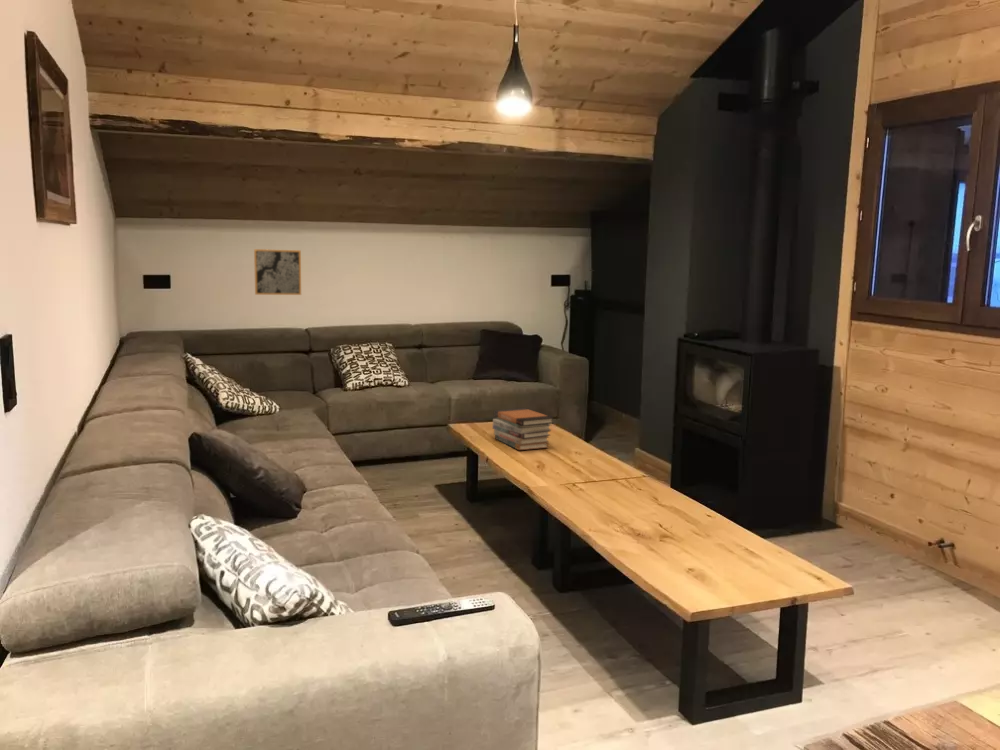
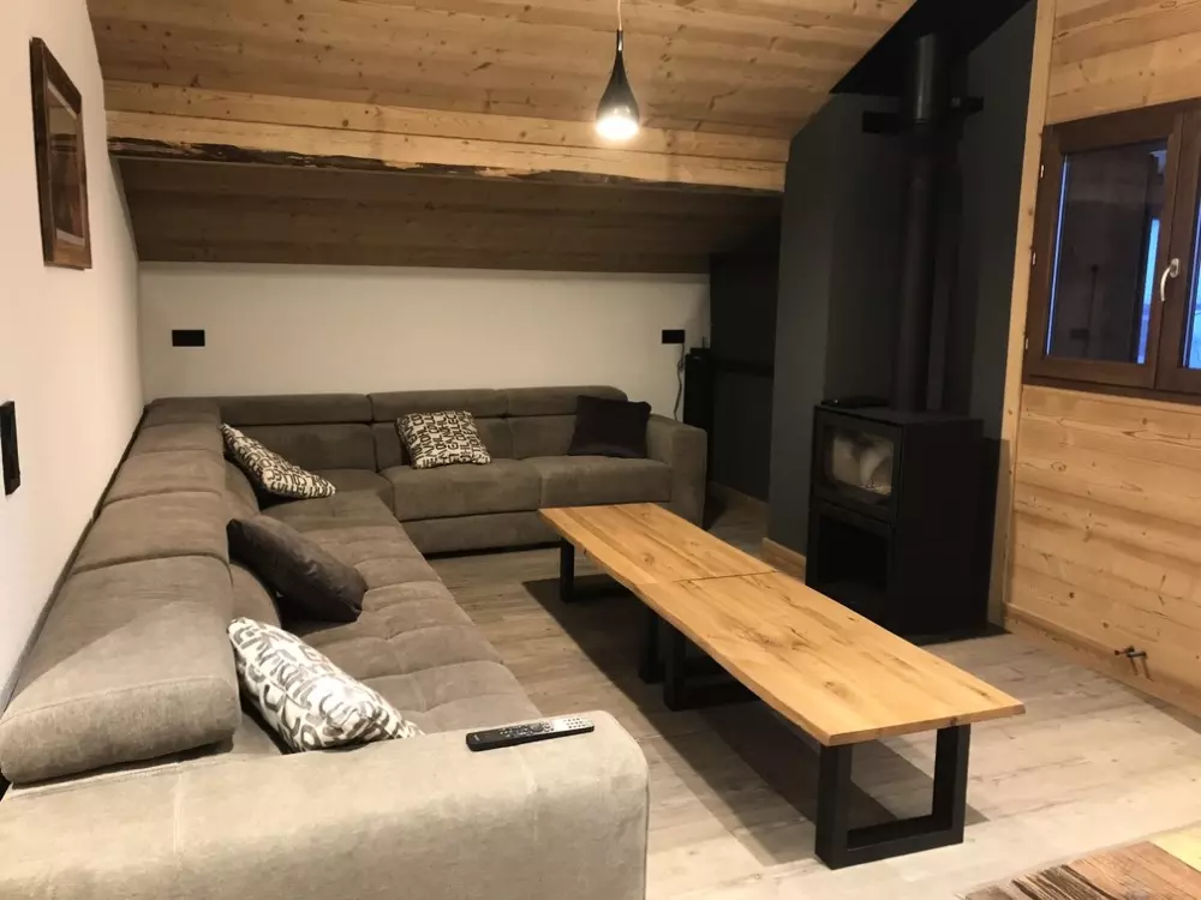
- wall art [253,248,302,296]
- book stack [492,407,555,451]
